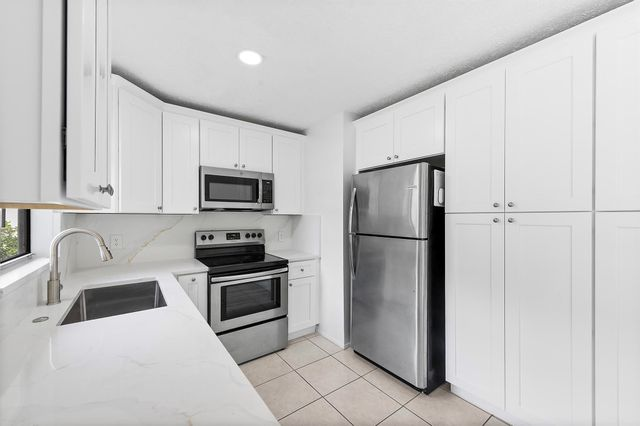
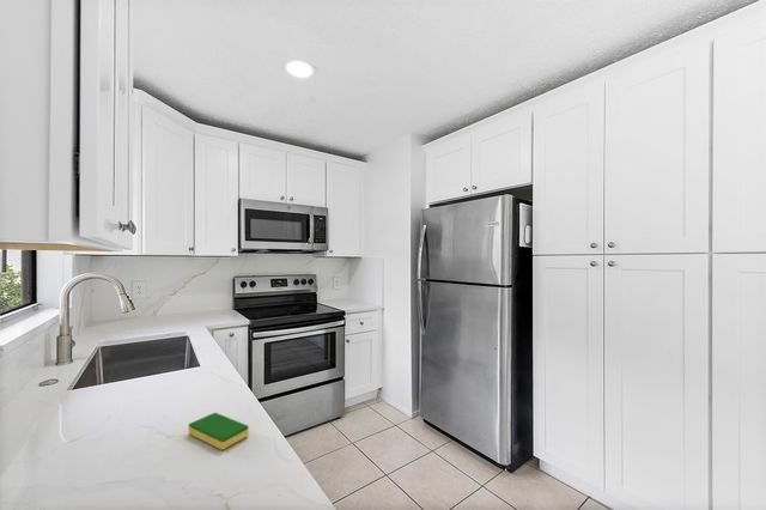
+ dish sponge [188,412,250,451]
